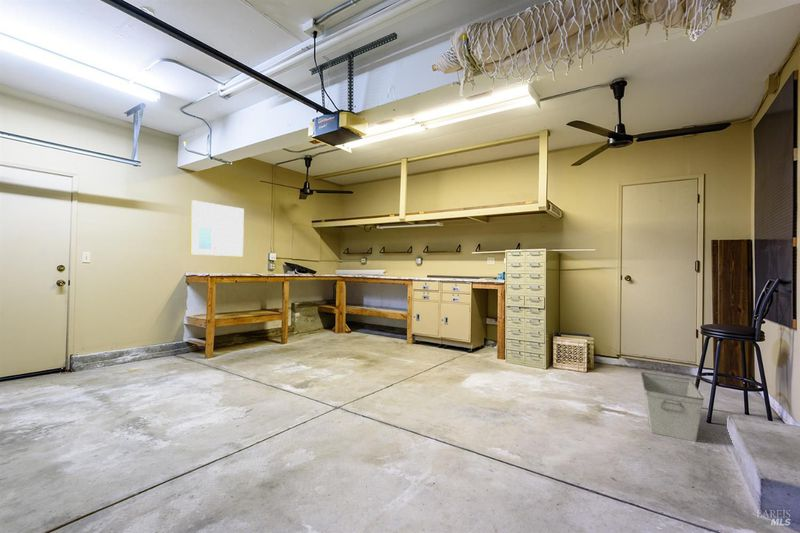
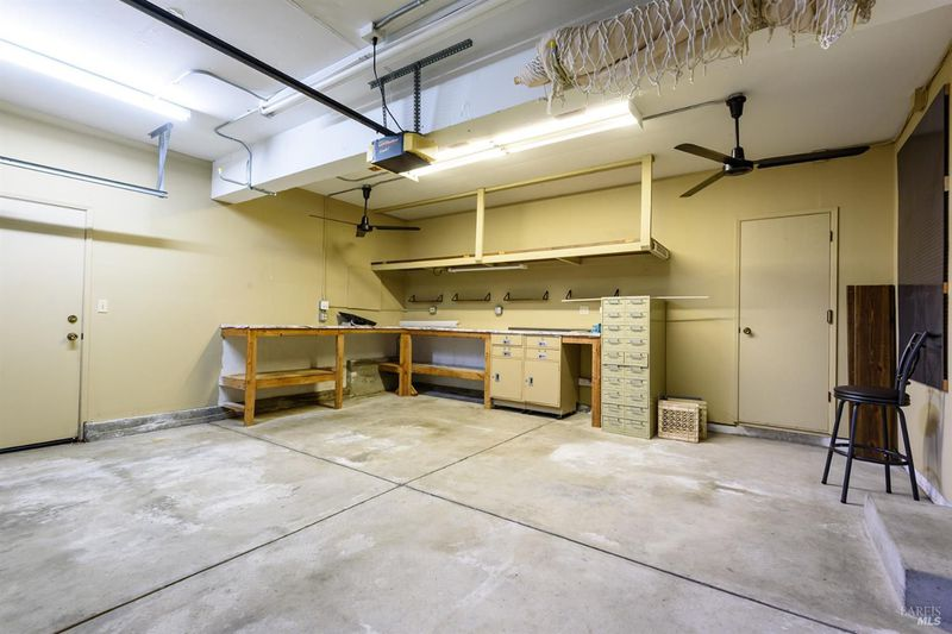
- wall art [189,199,245,258]
- storage bin [640,371,705,443]
